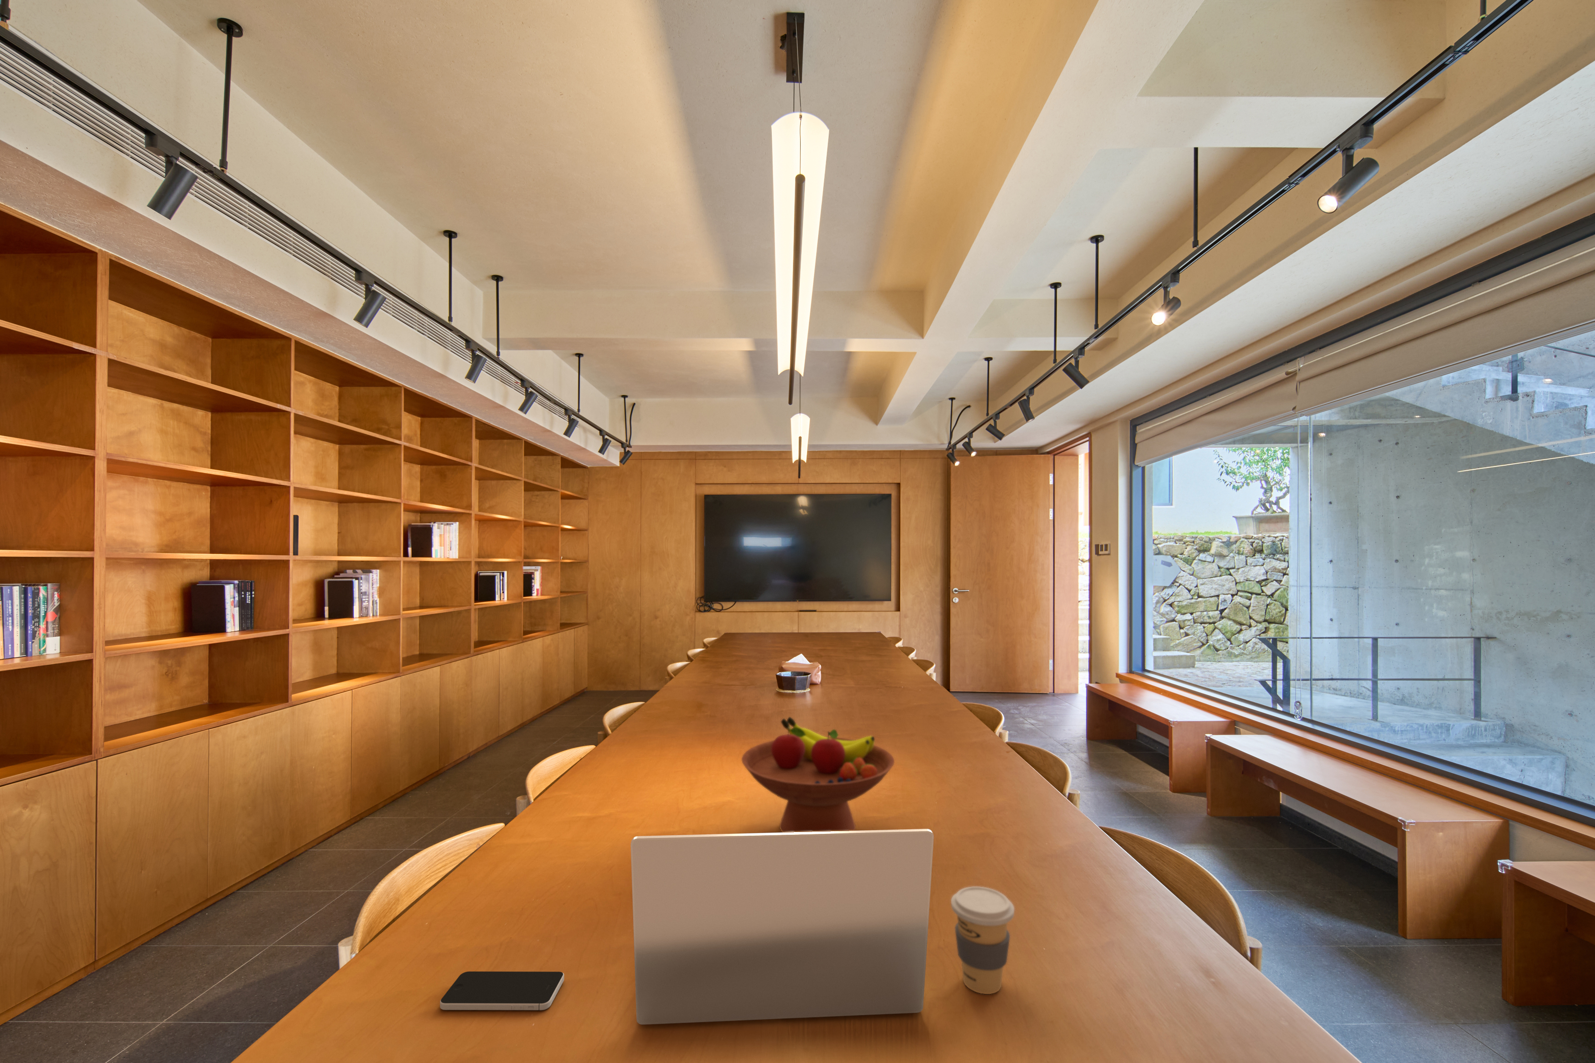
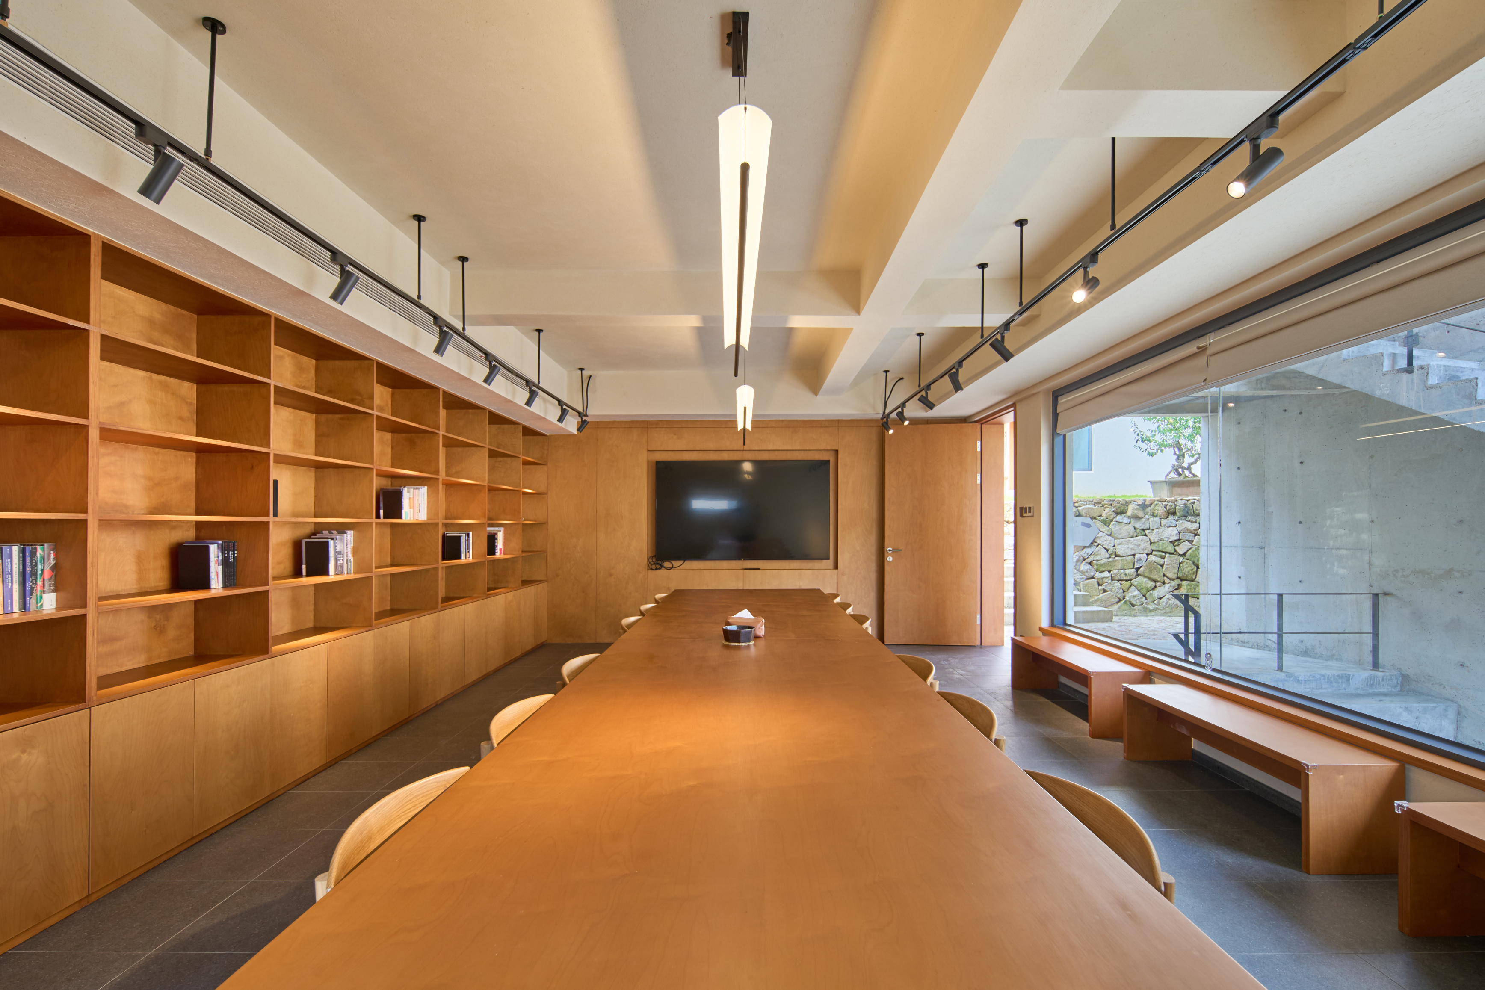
- laptop [630,828,934,1025]
- fruit bowl [741,717,895,833]
- coffee cup [951,886,1015,994]
- smartphone [439,972,565,1011]
